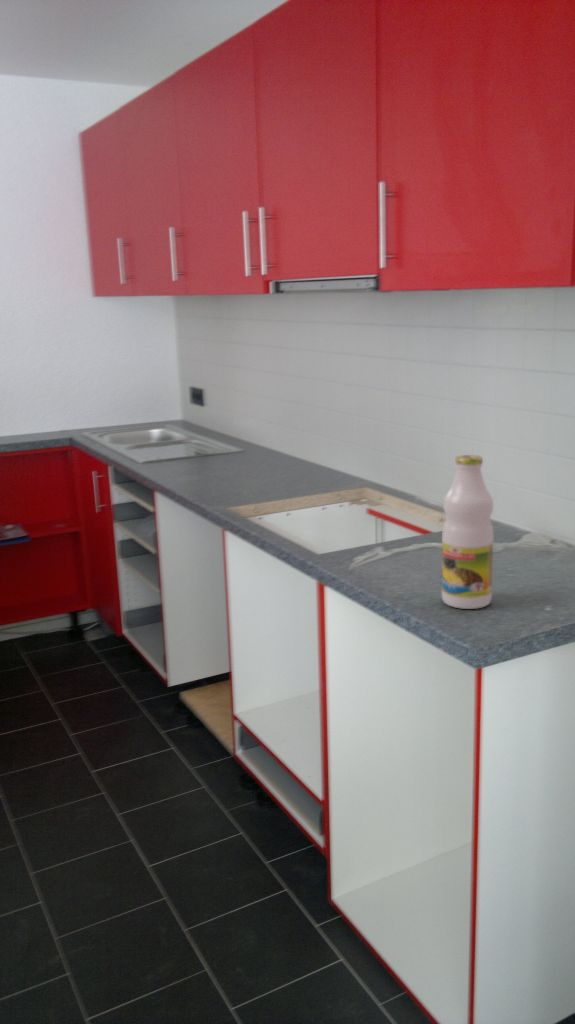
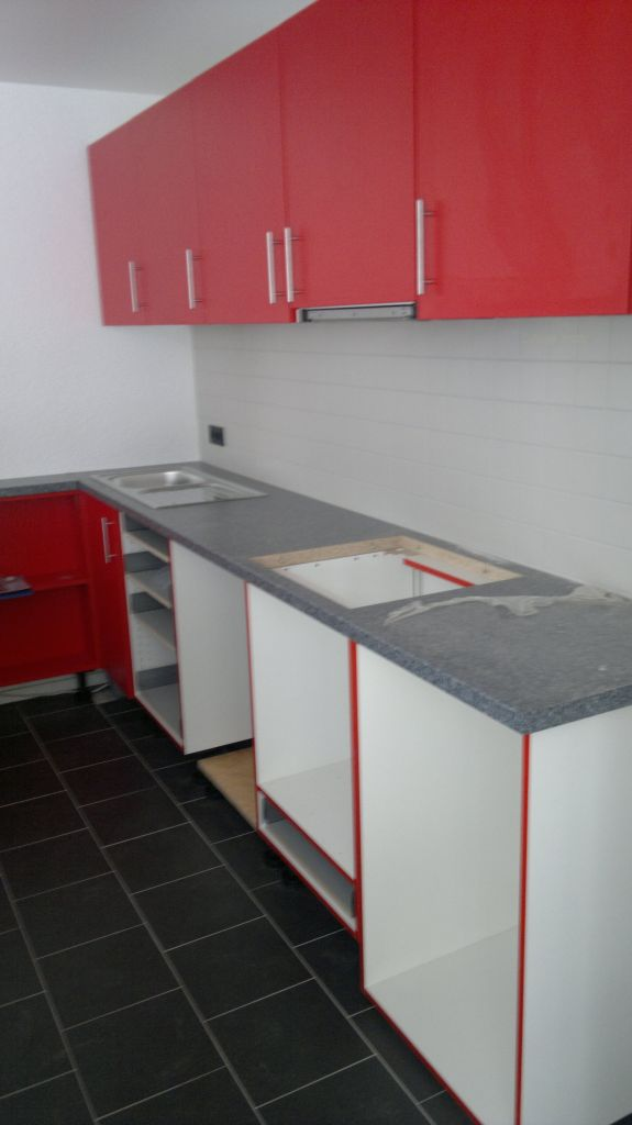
- bottle [441,454,494,610]
